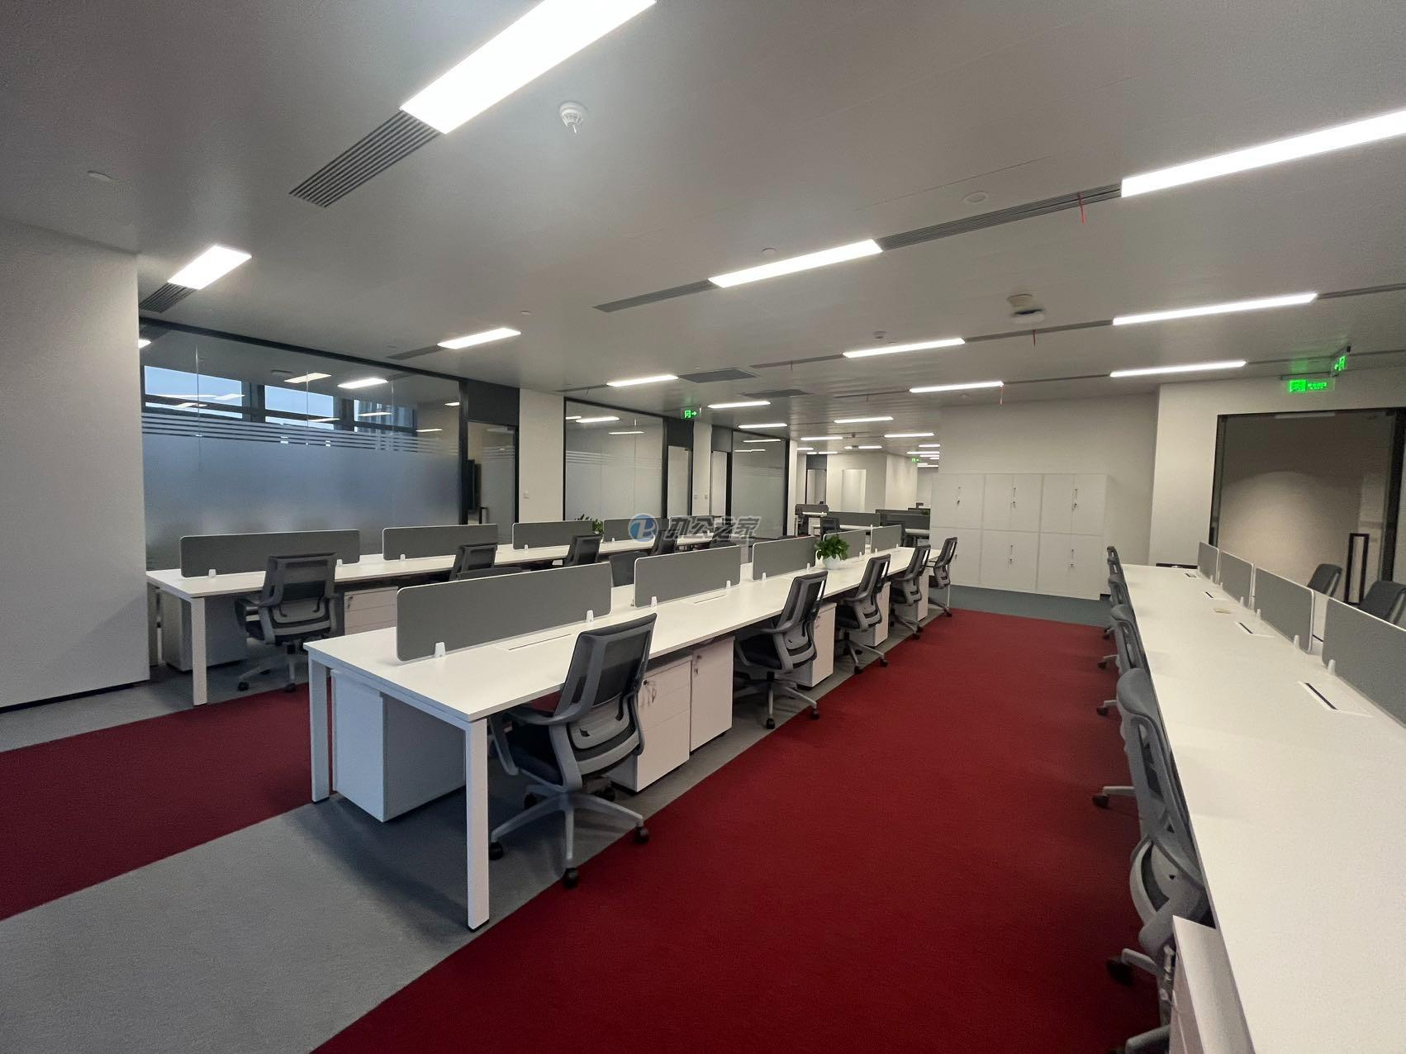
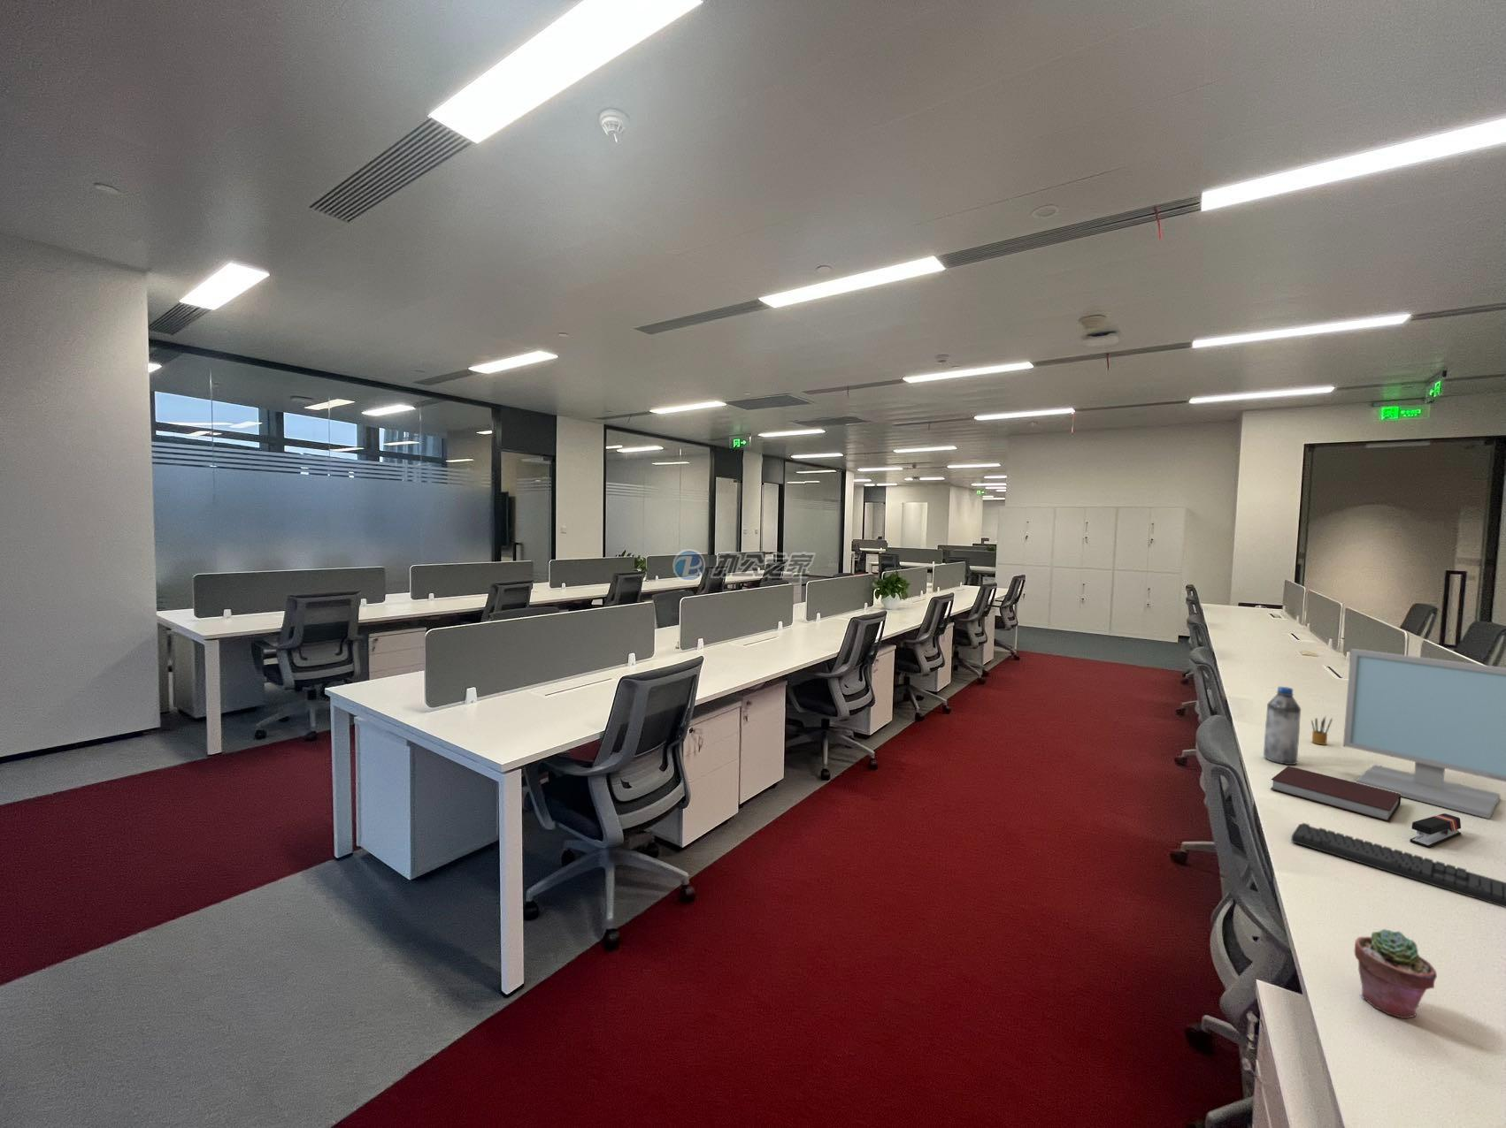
+ water bottle [1263,686,1302,765]
+ potted succulent [1354,928,1438,1019]
+ stapler [1409,813,1462,848]
+ notebook [1270,765,1402,822]
+ keyboard [1290,822,1506,909]
+ computer monitor [1342,648,1506,820]
+ pencil box [1310,716,1333,746]
